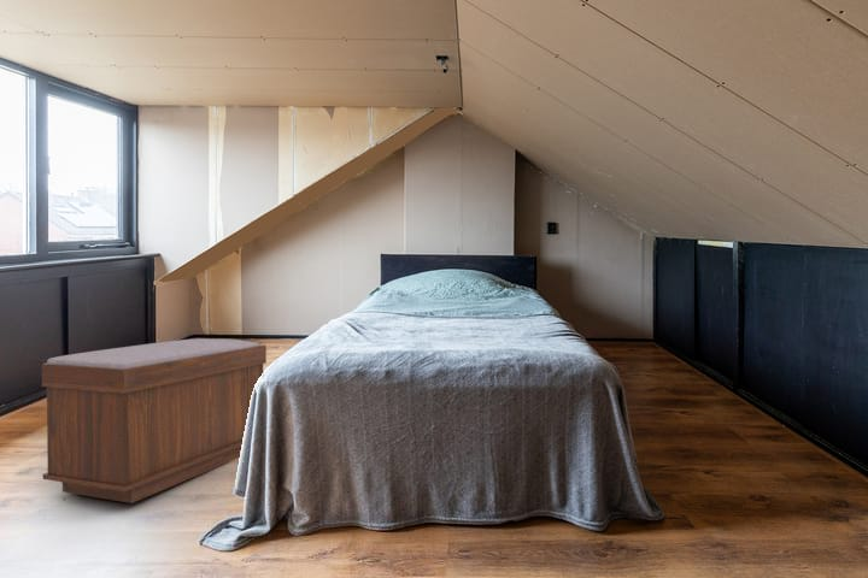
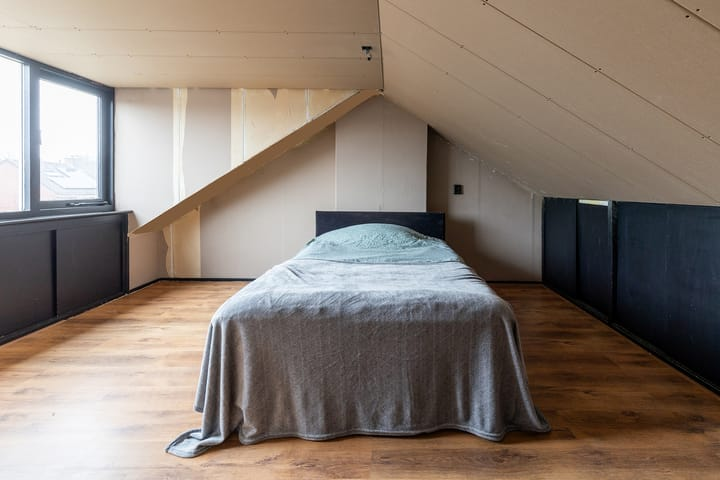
- bench [41,337,268,505]
